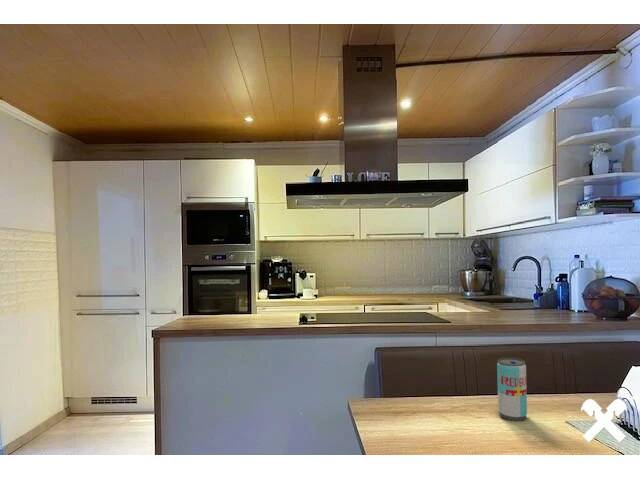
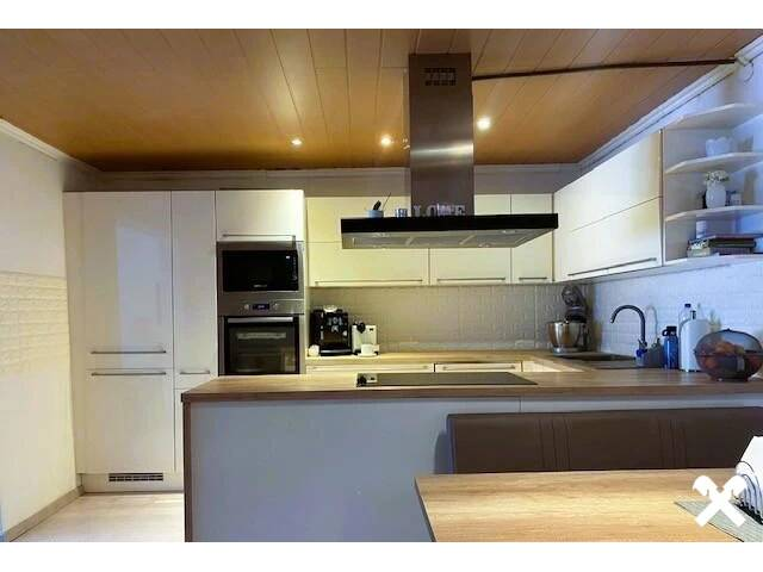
- beverage can [496,357,528,422]
